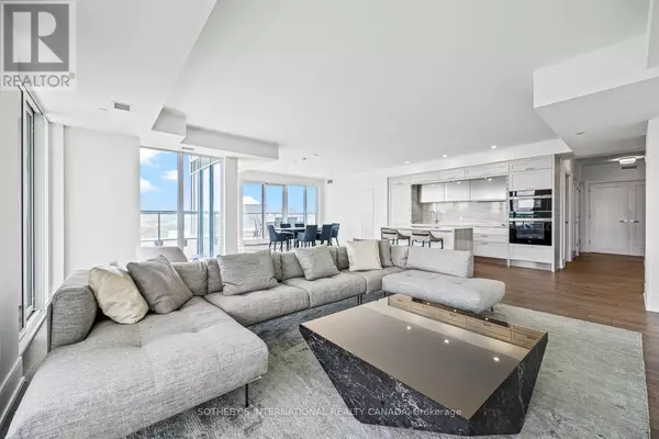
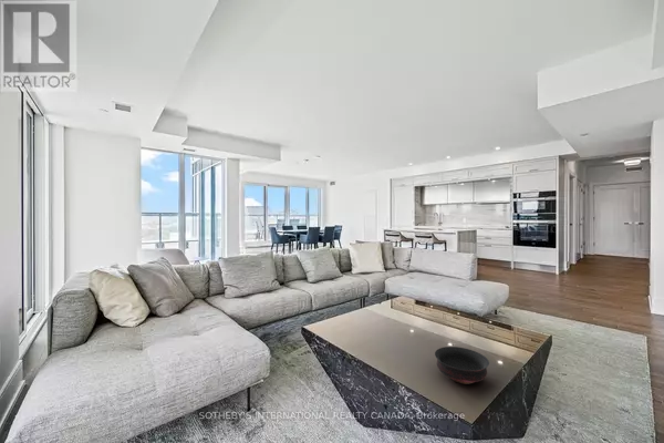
+ bowl [434,346,490,384]
